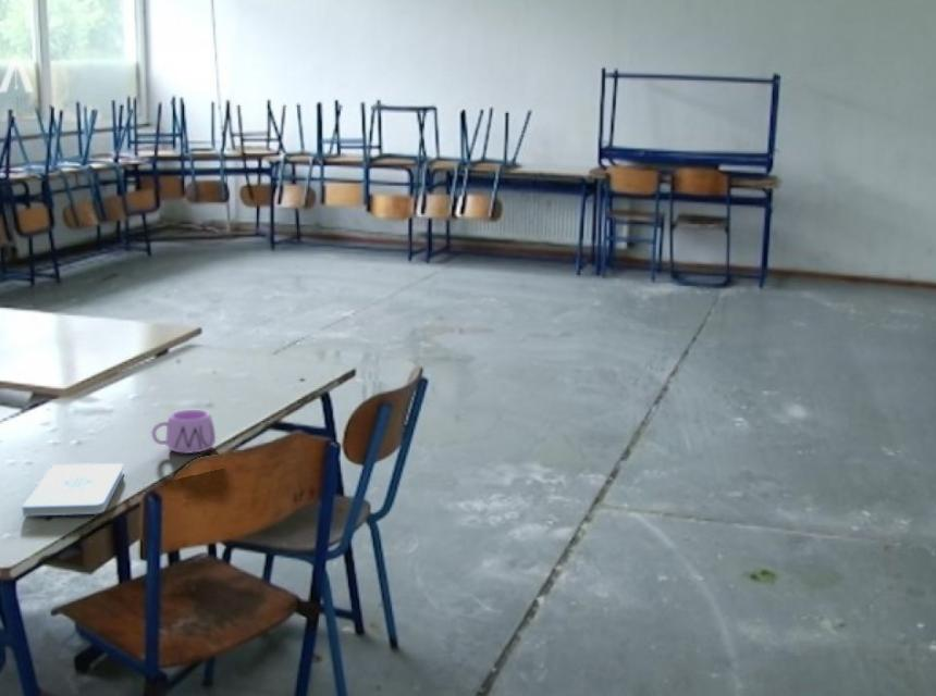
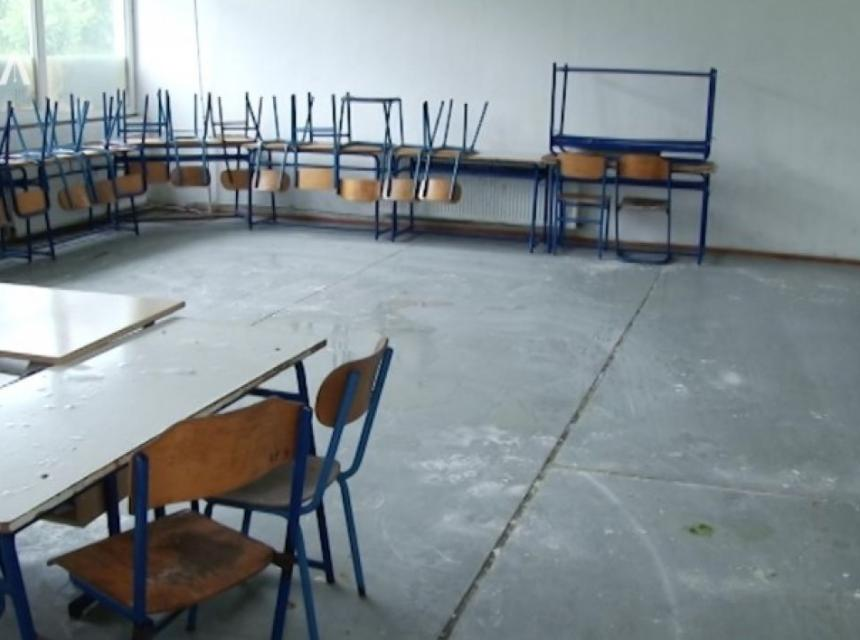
- notepad [21,462,125,518]
- mug [150,409,217,455]
